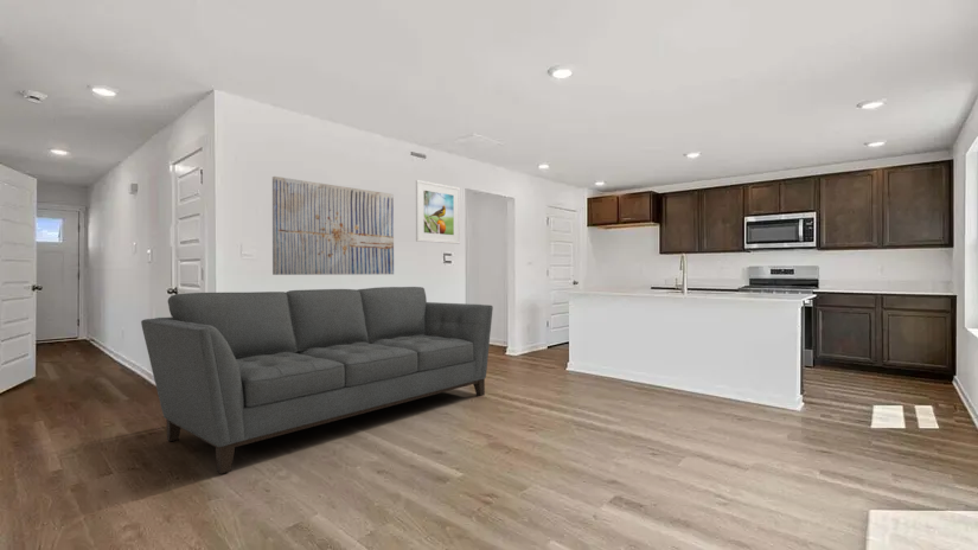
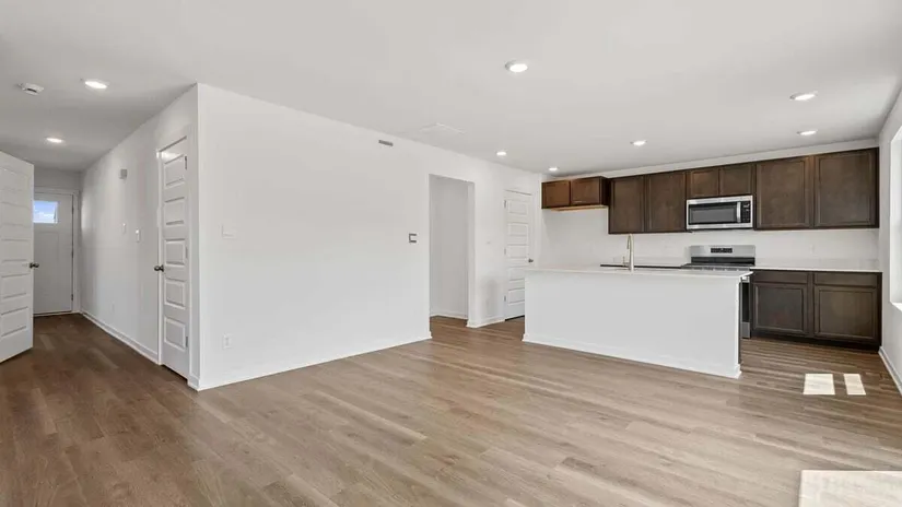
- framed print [415,179,461,245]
- sofa [140,286,494,474]
- wall art [271,175,395,276]
